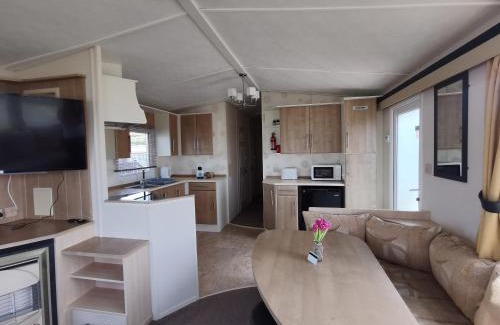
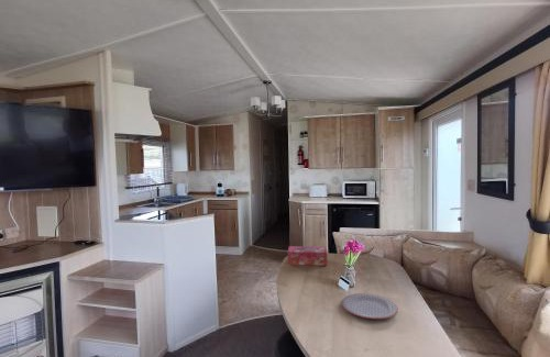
+ plate [341,292,399,320]
+ tissue box [287,245,328,267]
